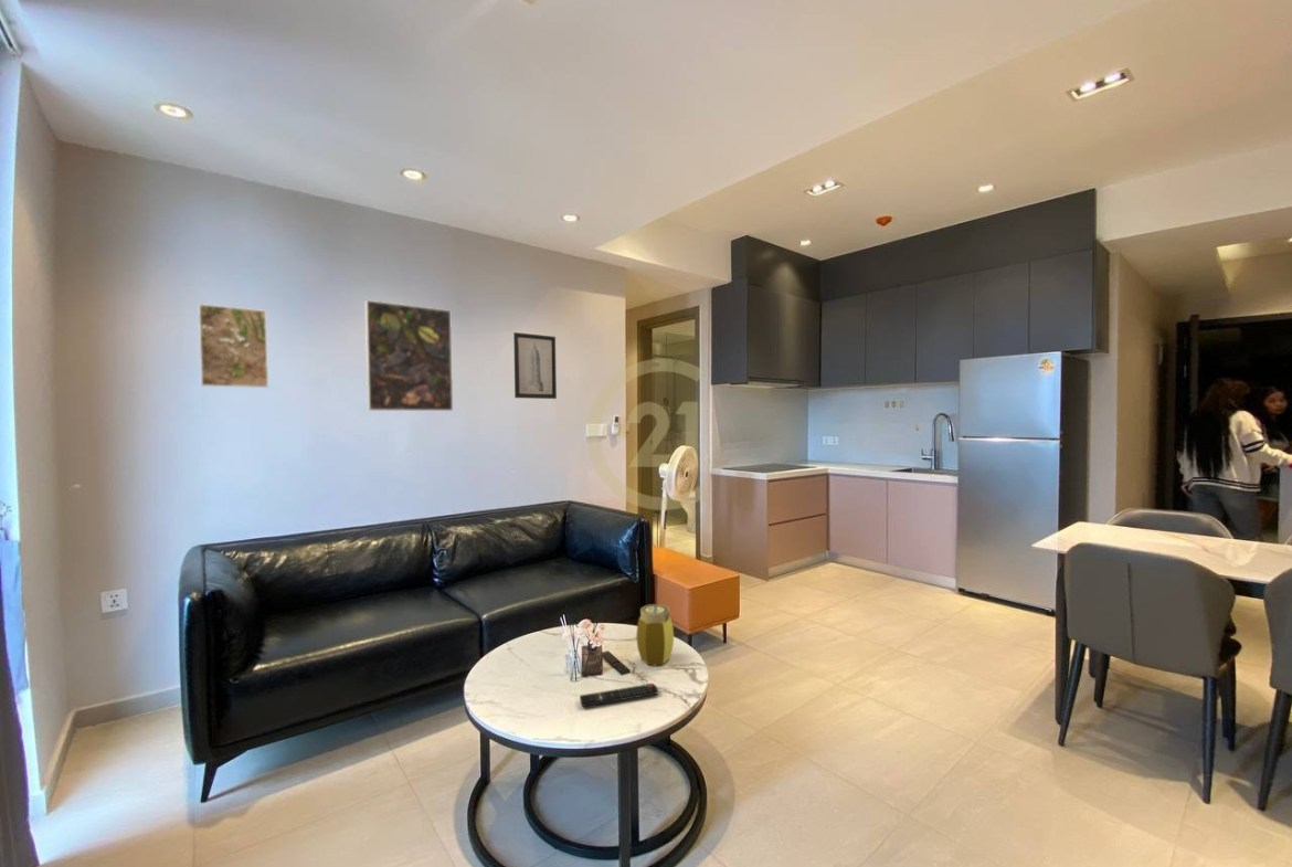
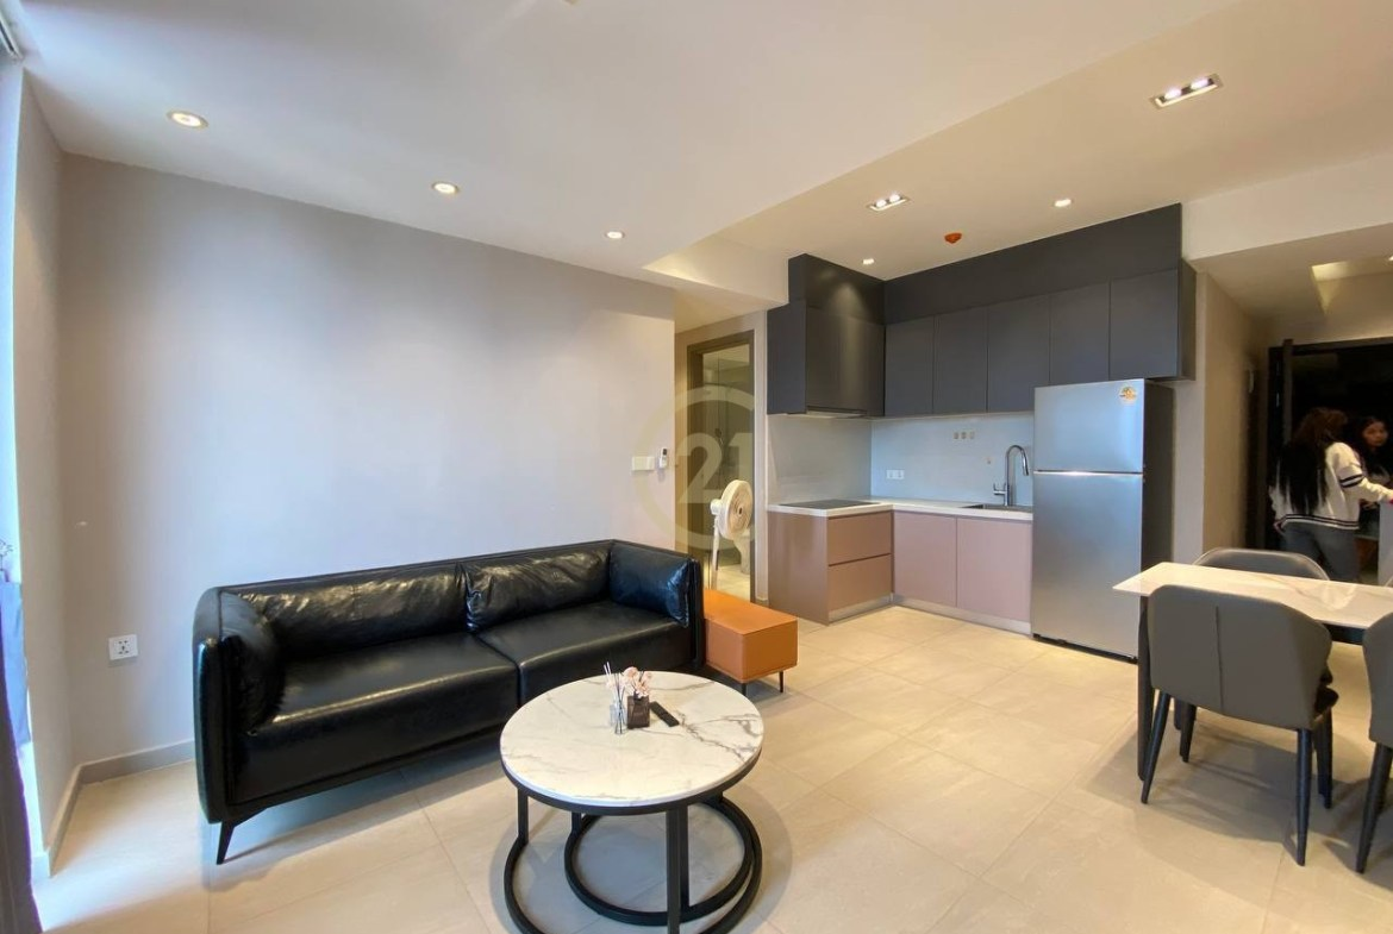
- jar [635,603,675,666]
- wall art [512,331,558,400]
- remote control [579,683,659,708]
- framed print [364,299,454,412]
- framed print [198,303,269,389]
